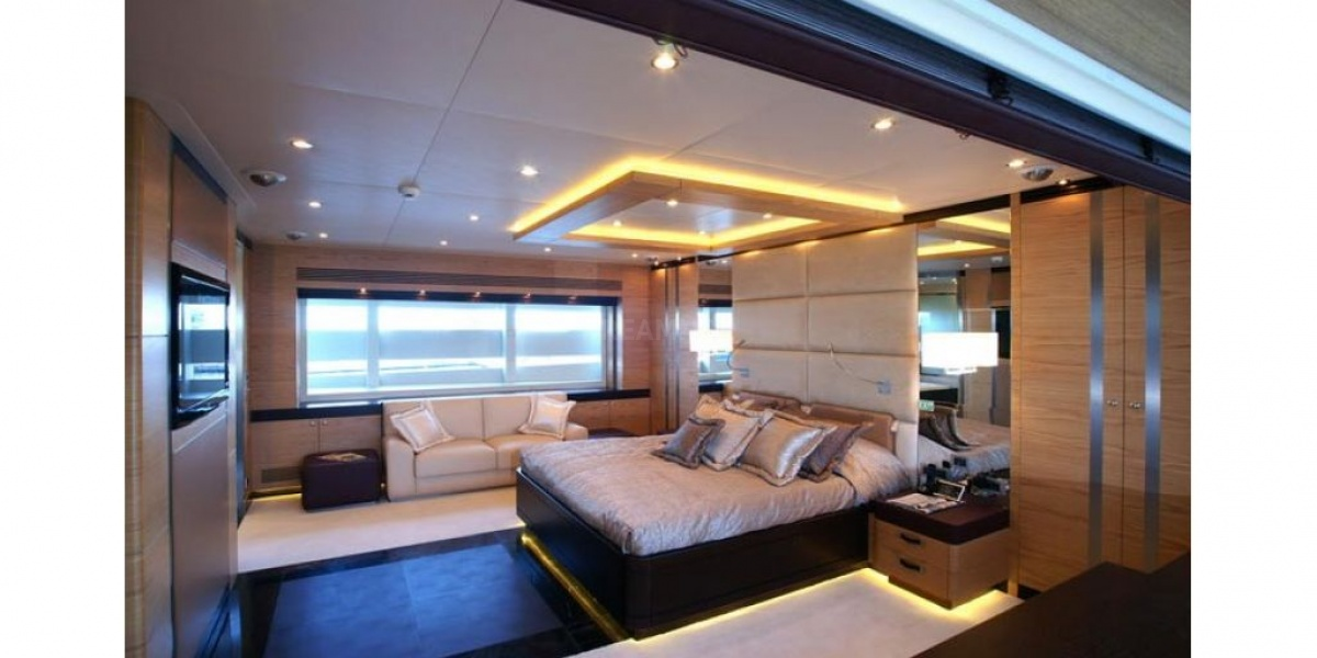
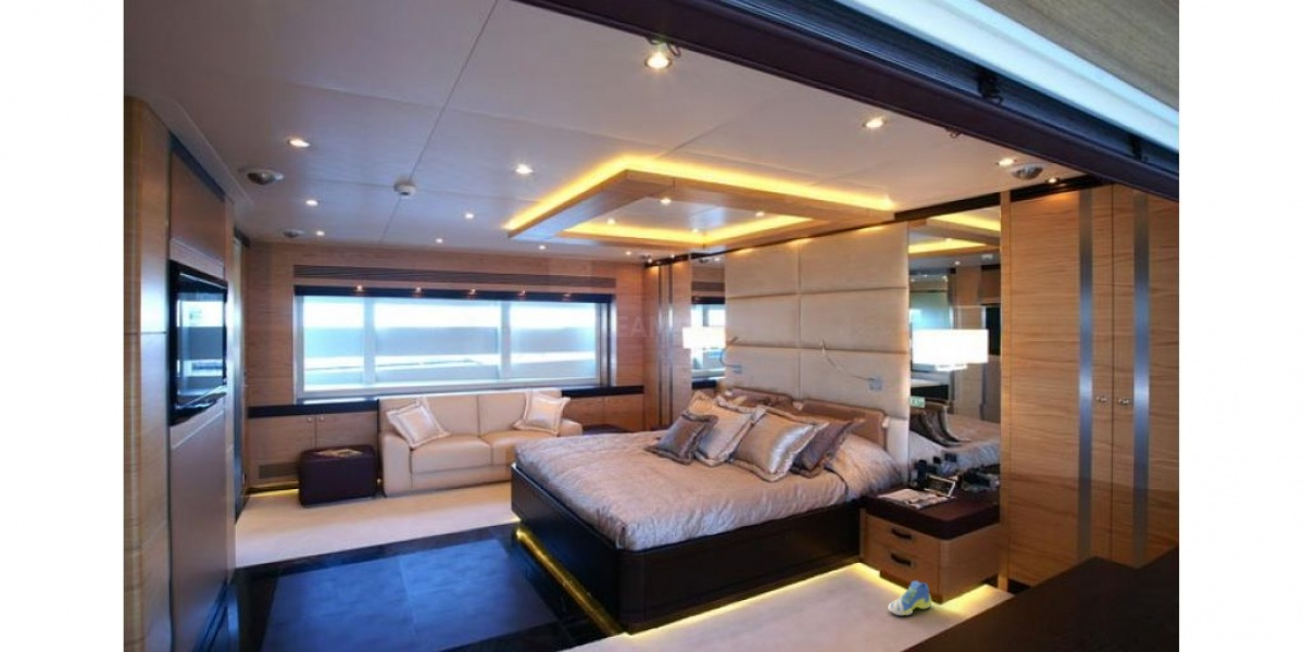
+ sneaker [887,579,932,616]
